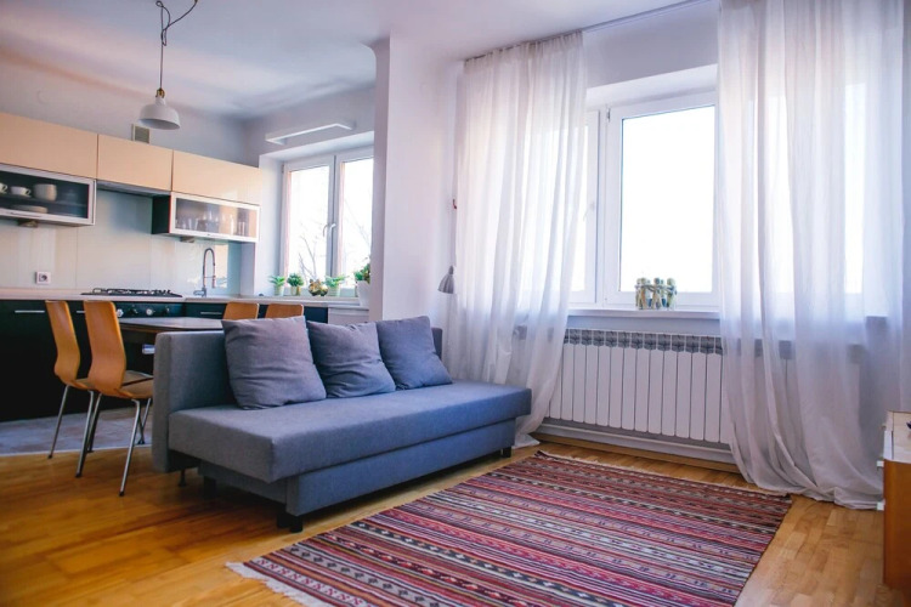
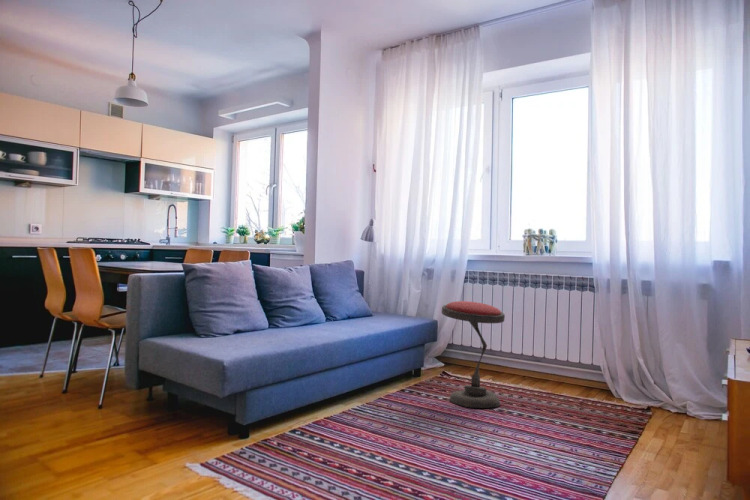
+ side table [441,300,506,409]
